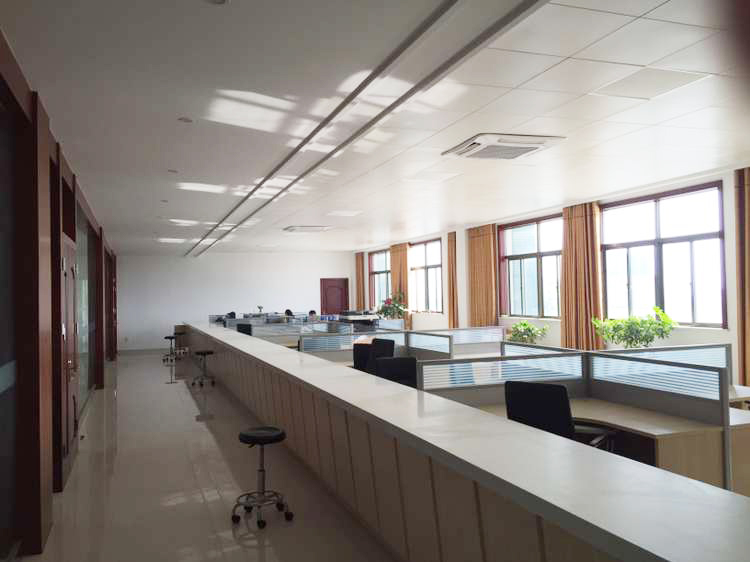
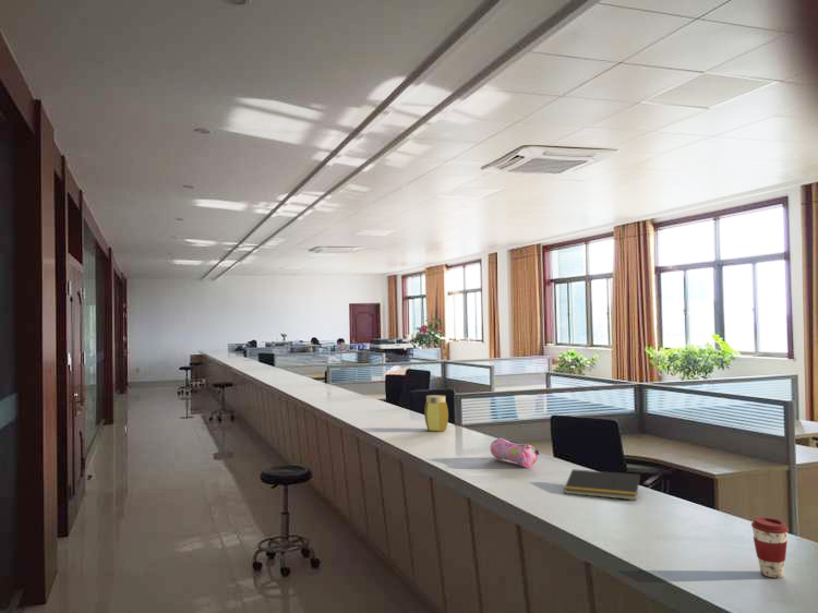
+ jar [423,394,449,433]
+ coffee cup [750,516,790,579]
+ notepad [563,468,641,501]
+ pencil case [490,436,541,468]
